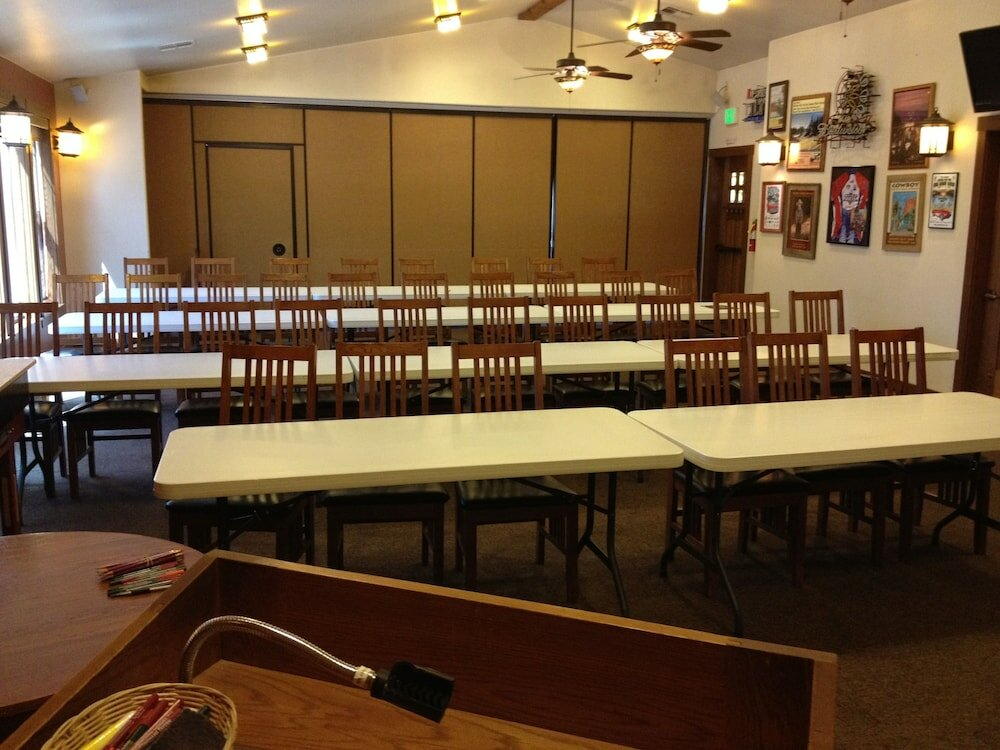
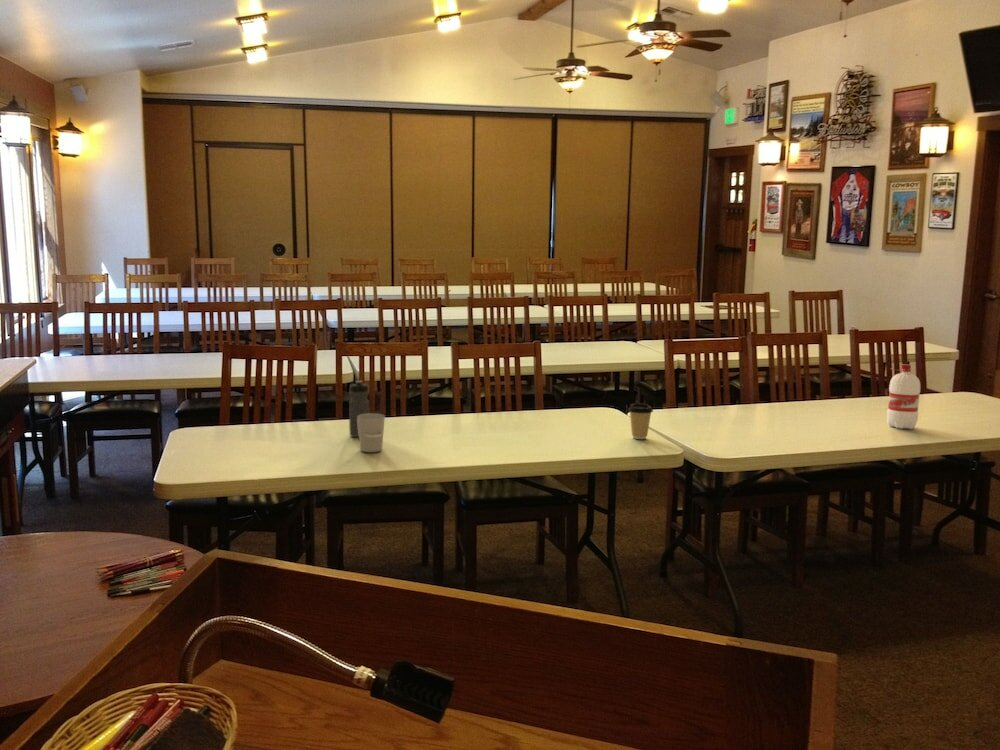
+ water bottle [886,363,921,430]
+ cup [357,412,386,454]
+ coffee cup [627,403,654,440]
+ water bottle [348,380,370,438]
